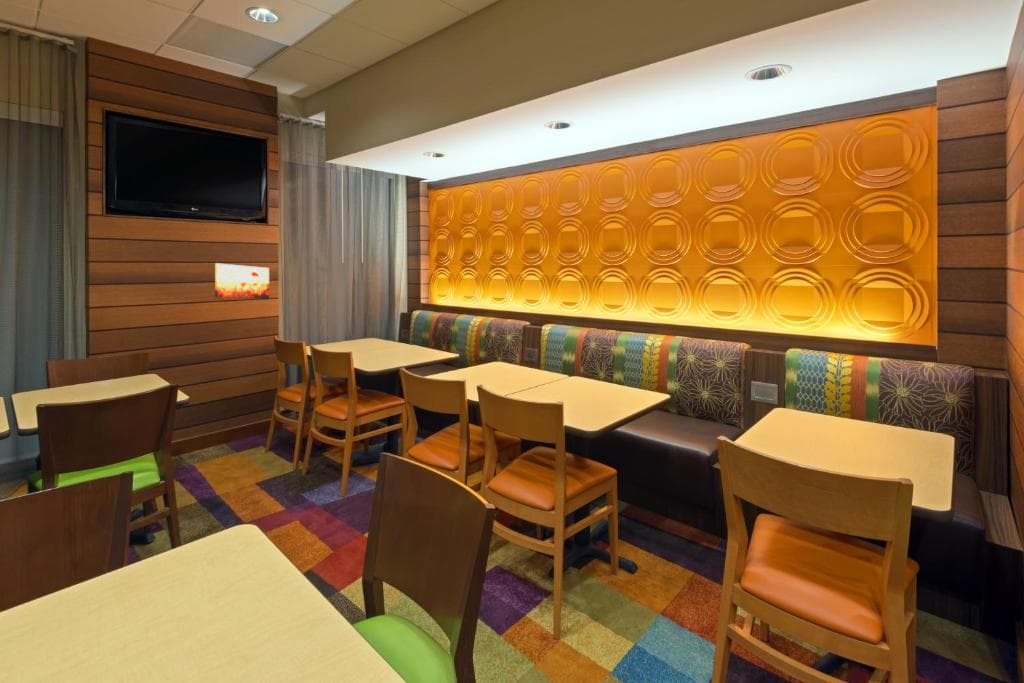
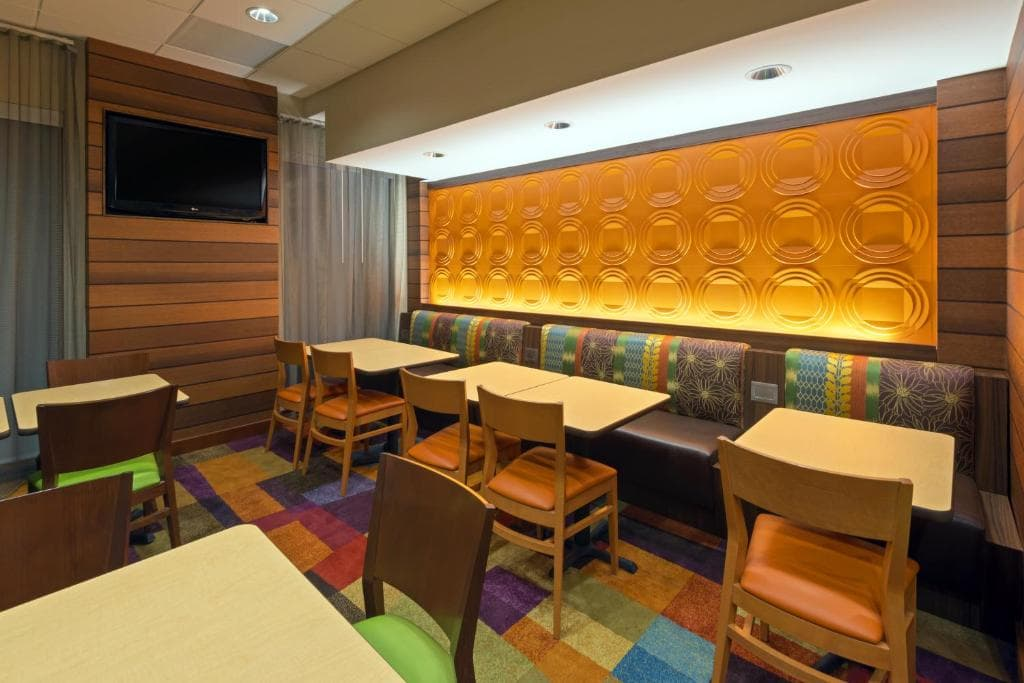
- wall art [214,262,270,300]
